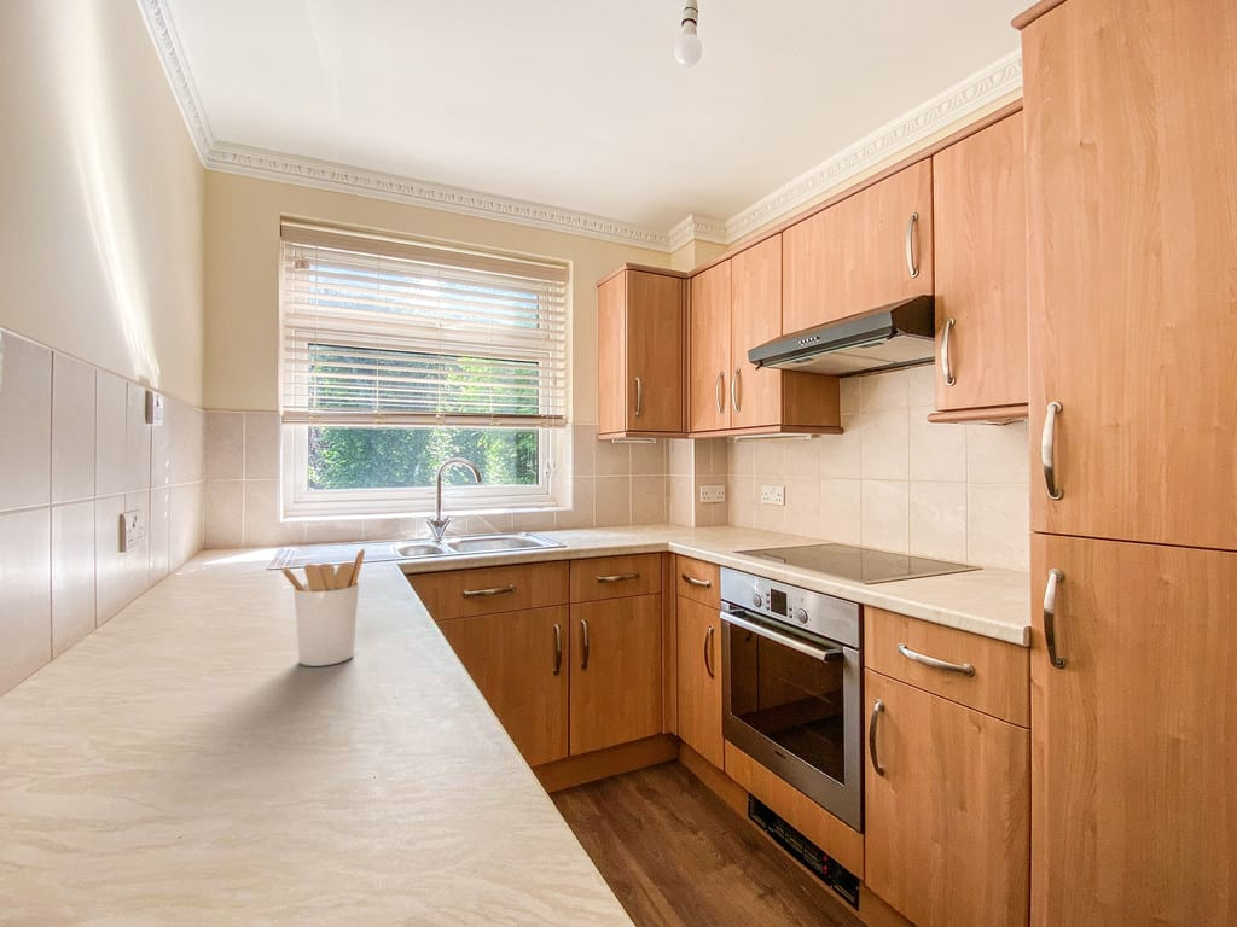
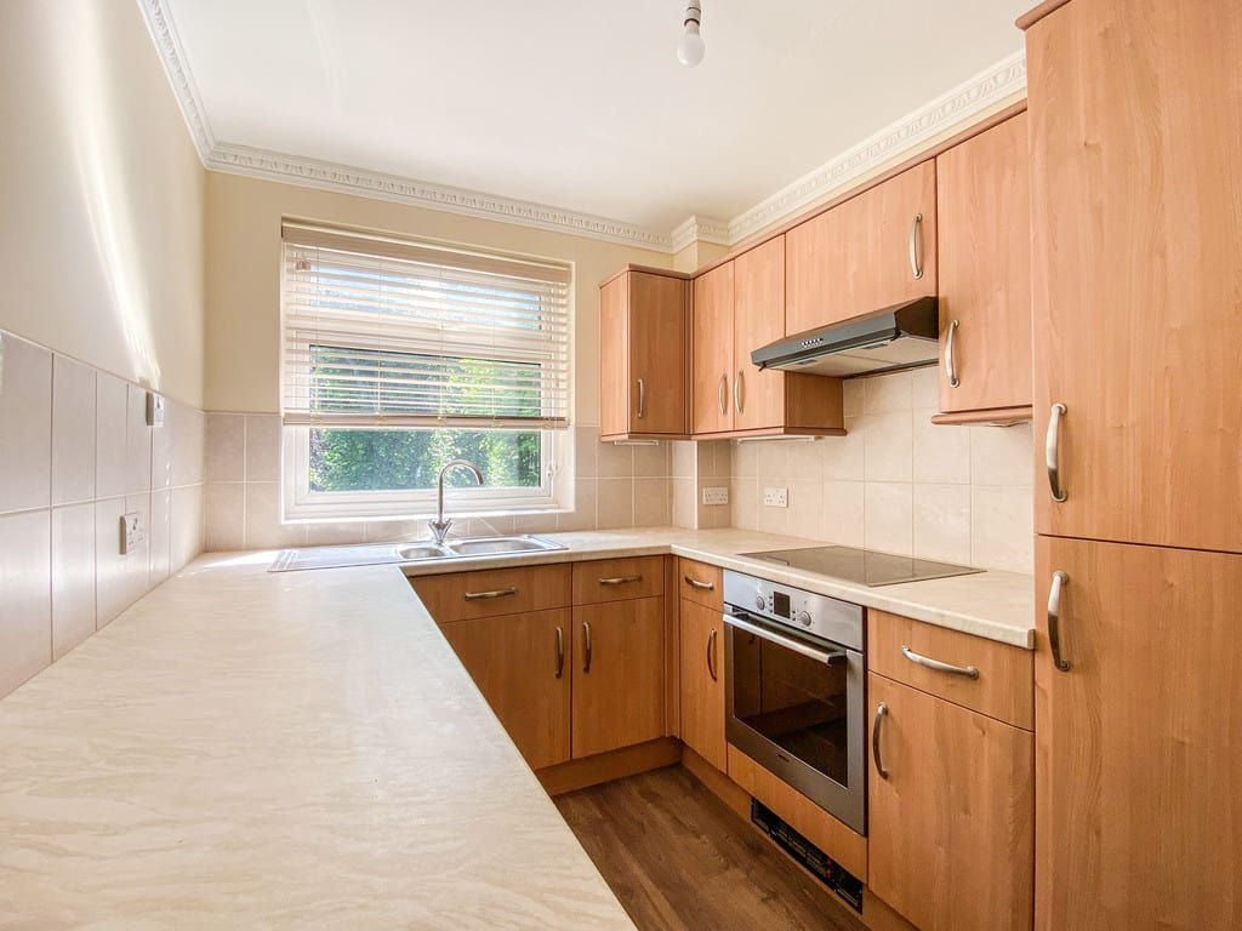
- utensil holder [280,548,366,667]
